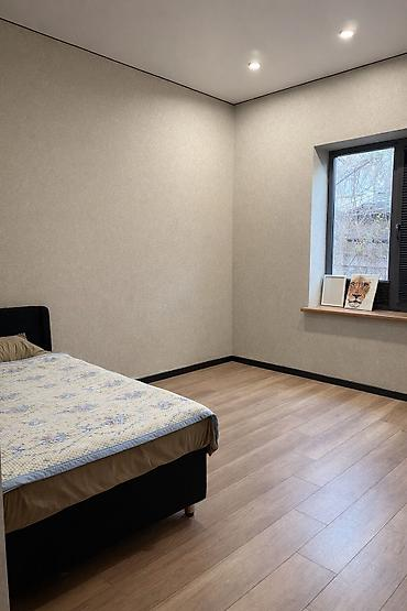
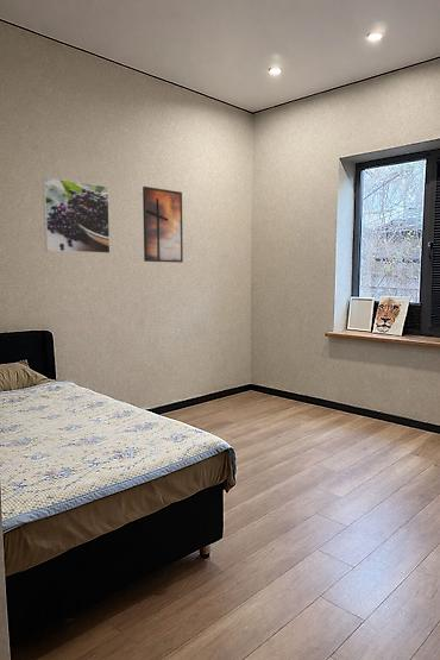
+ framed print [142,186,184,264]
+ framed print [42,176,111,254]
